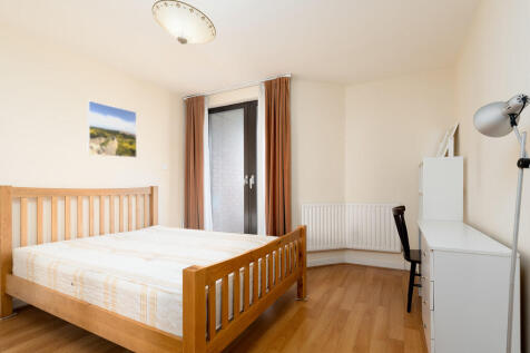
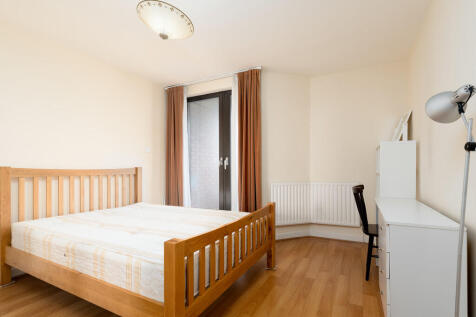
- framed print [86,99,138,158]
